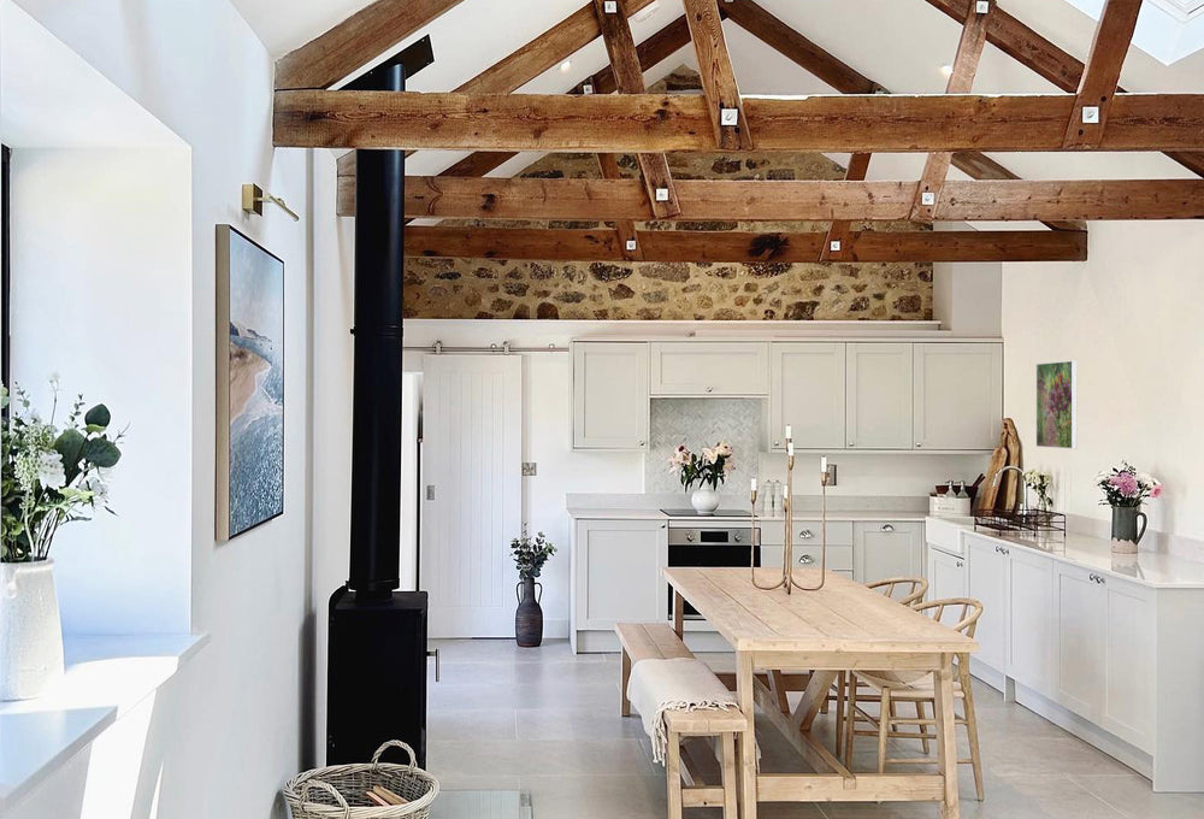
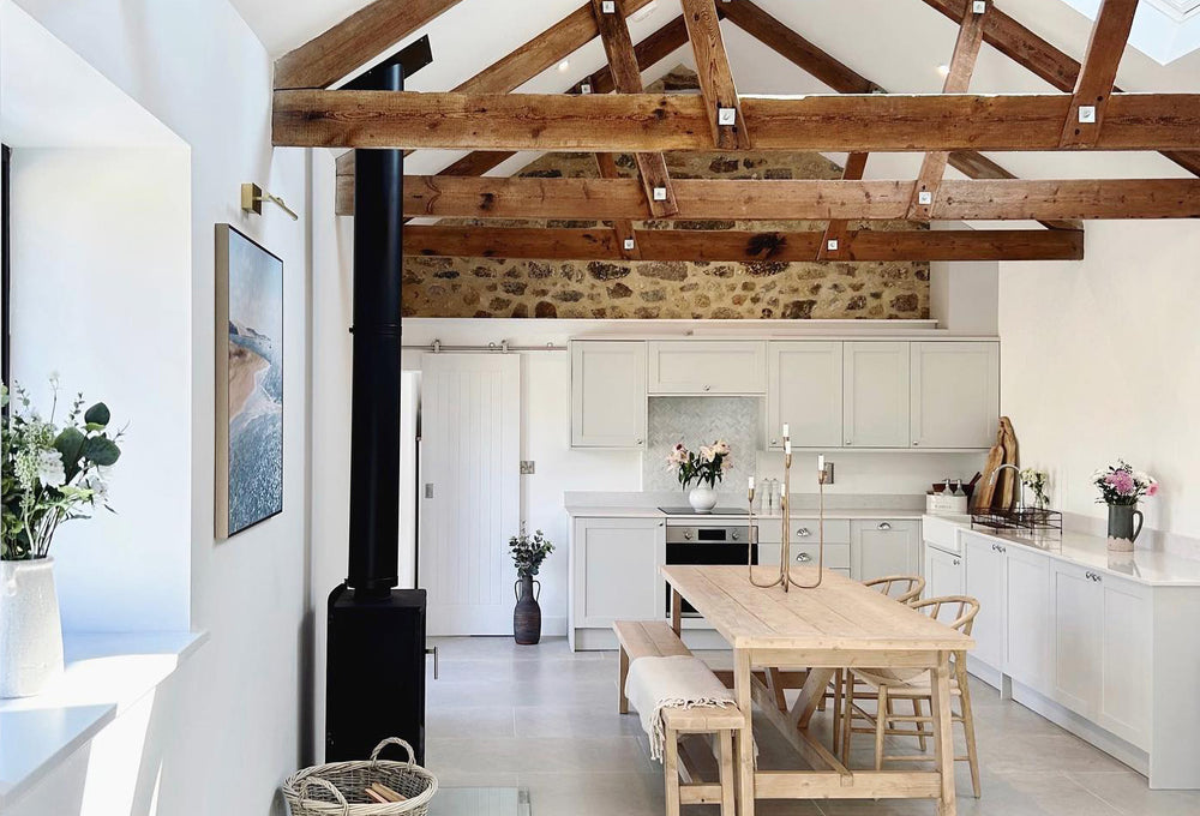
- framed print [1035,360,1078,450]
